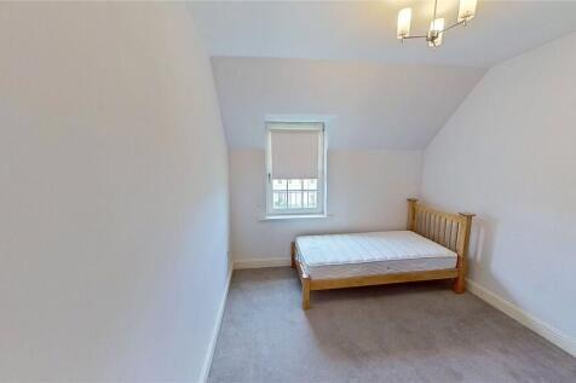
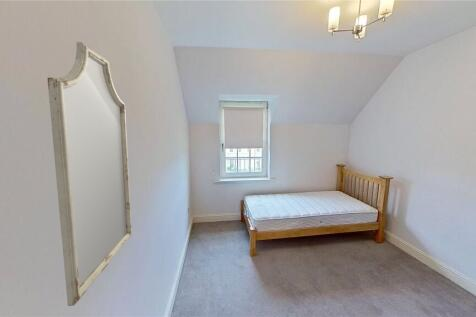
+ home mirror [46,41,133,307]
